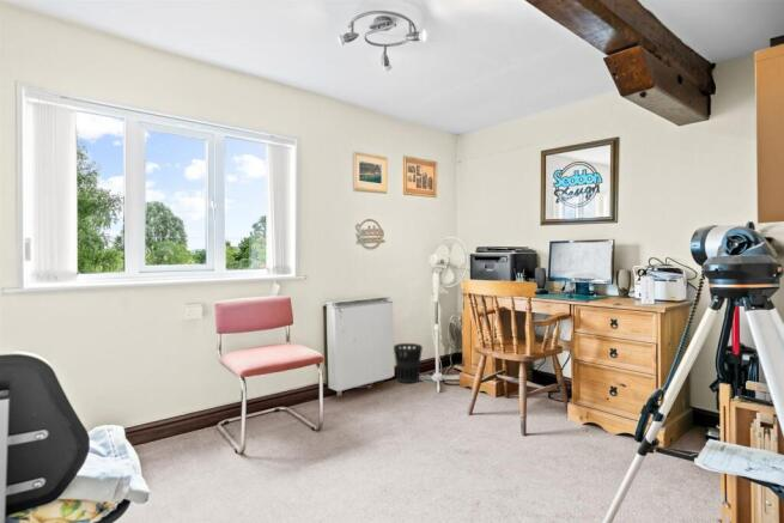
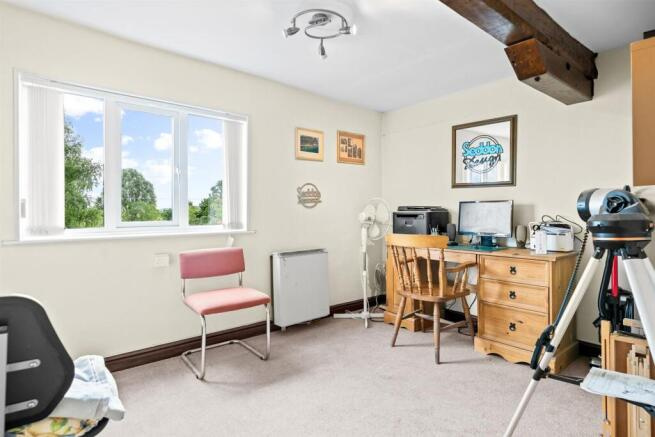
- wastebasket [393,342,424,384]
